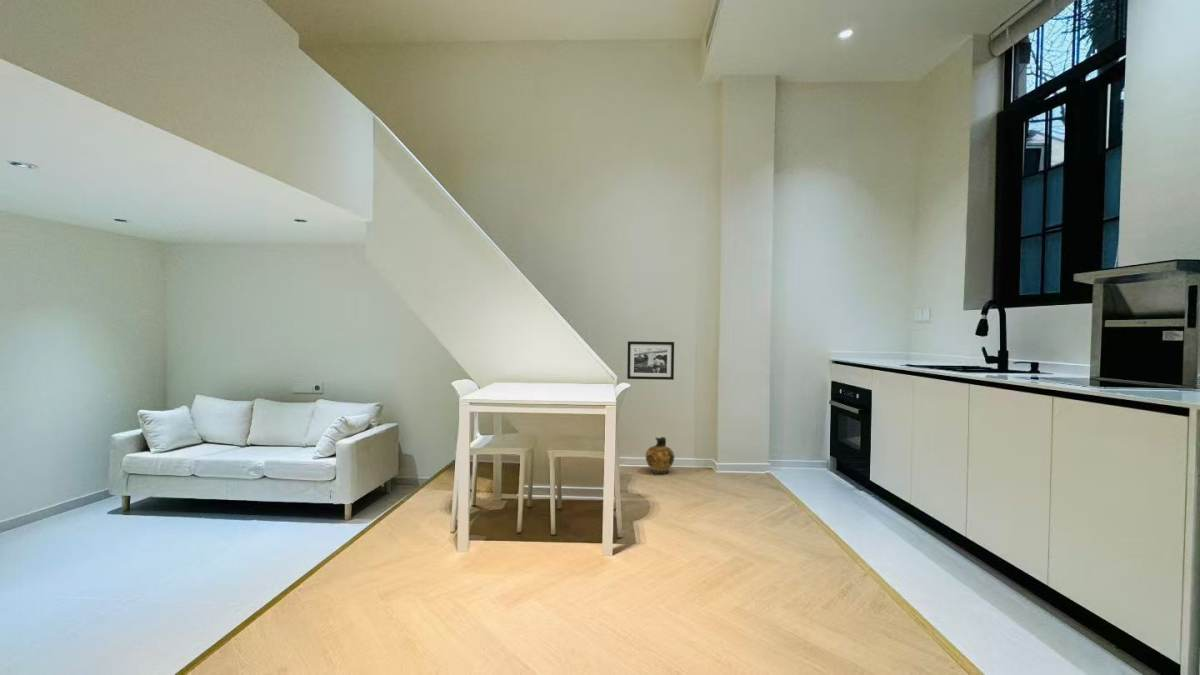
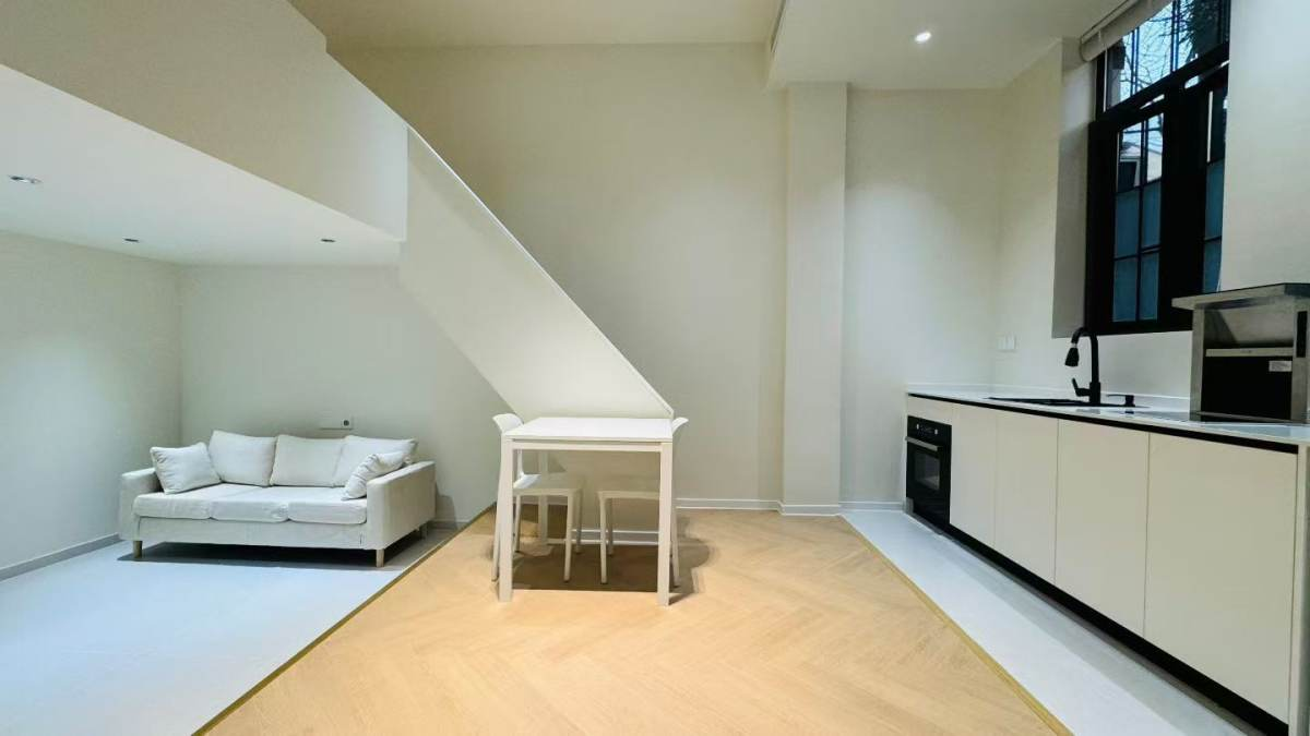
- picture frame [626,340,675,381]
- ceramic jug [645,436,675,475]
